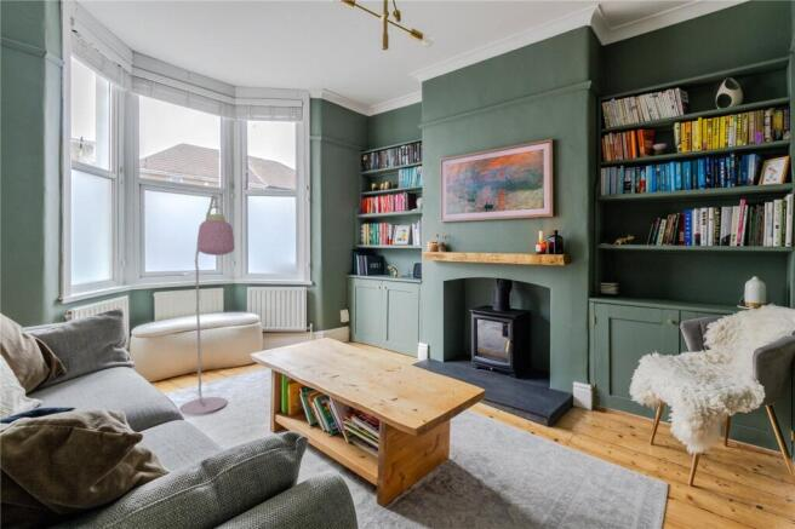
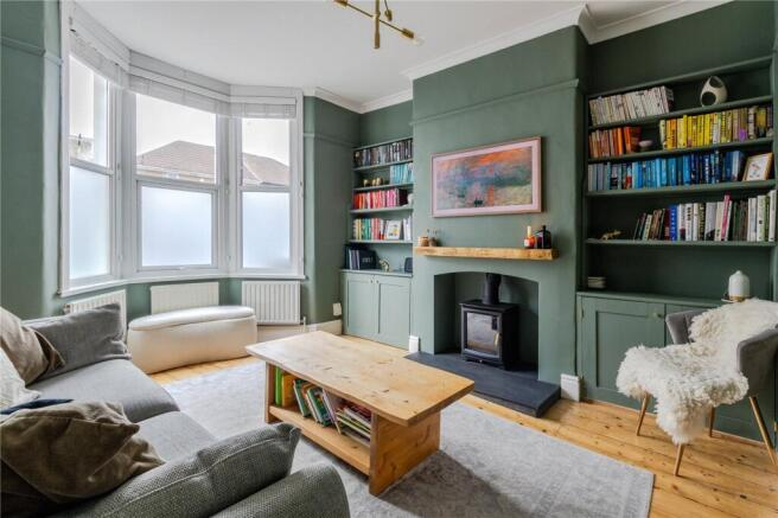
- floor lamp [178,192,236,415]
